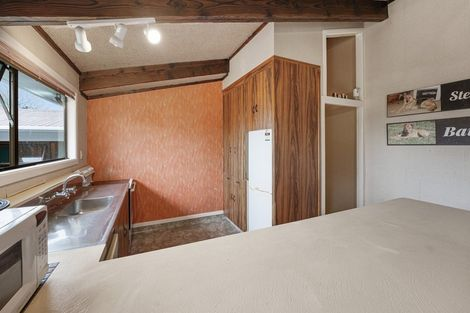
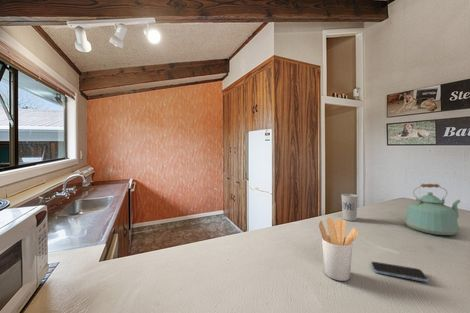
+ utensil holder [318,217,360,282]
+ kettle [404,183,461,236]
+ smartphone [370,261,429,283]
+ cup [340,193,359,222]
